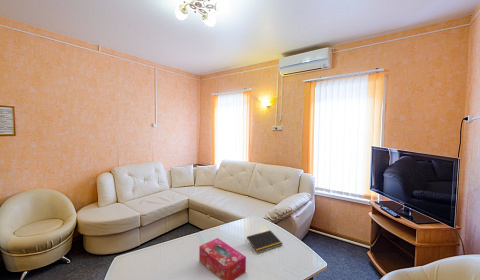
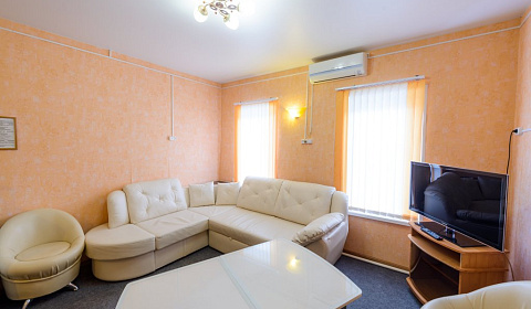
- tissue box [198,237,247,280]
- notepad [245,229,284,254]
